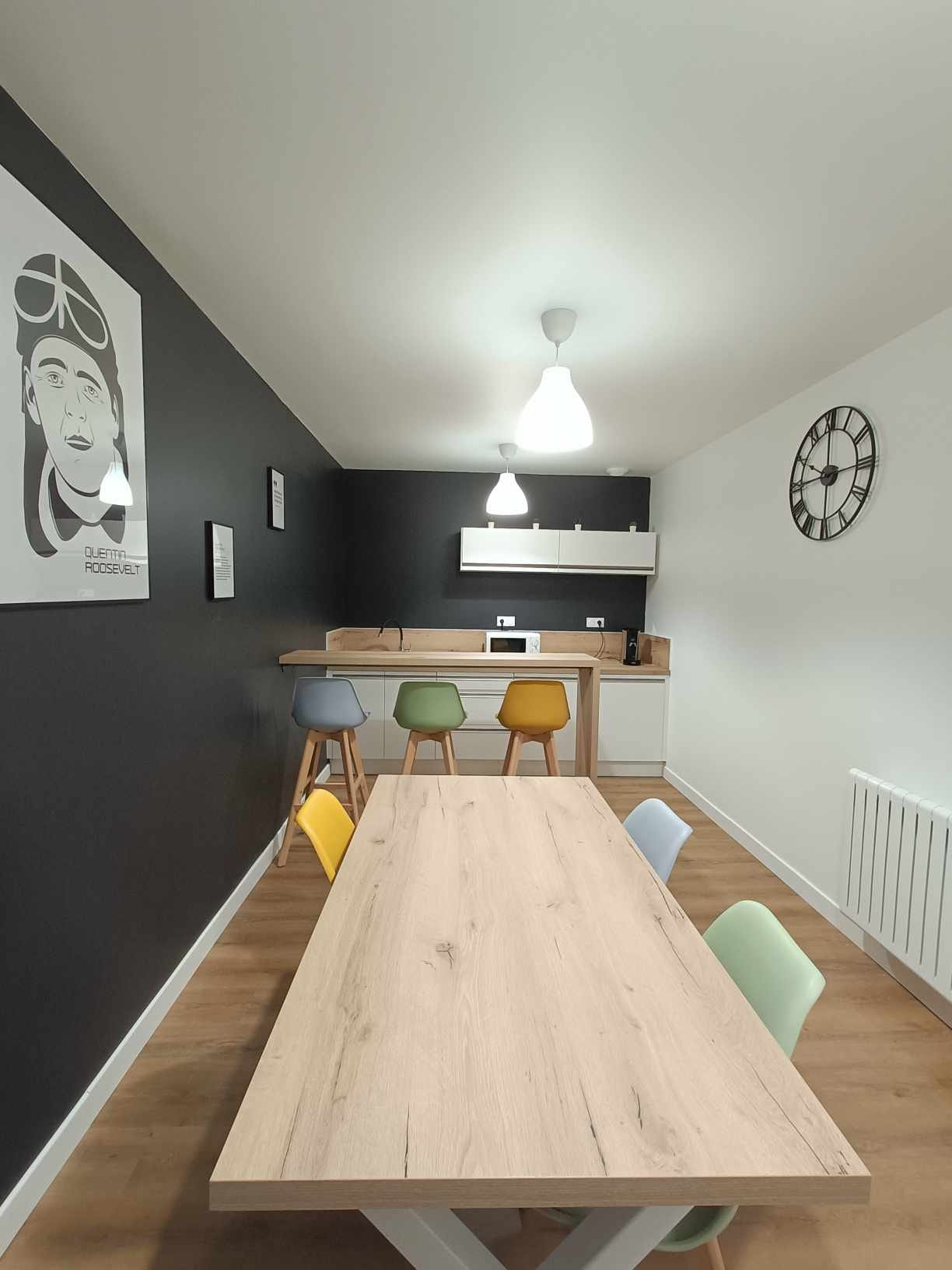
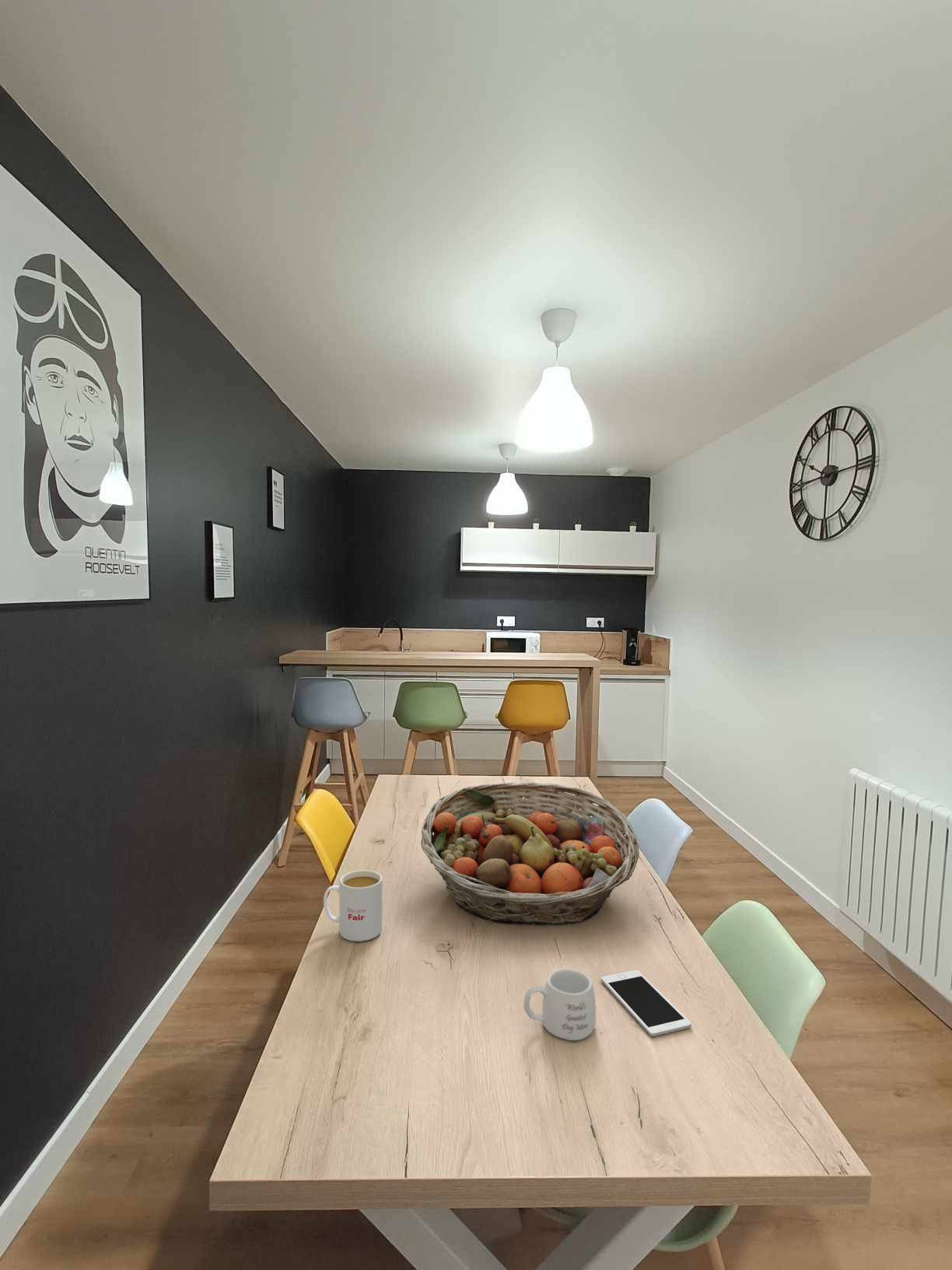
+ mug [323,869,383,942]
+ fruit basket [420,781,640,925]
+ mug [523,967,597,1041]
+ cell phone [600,970,692,1037]
